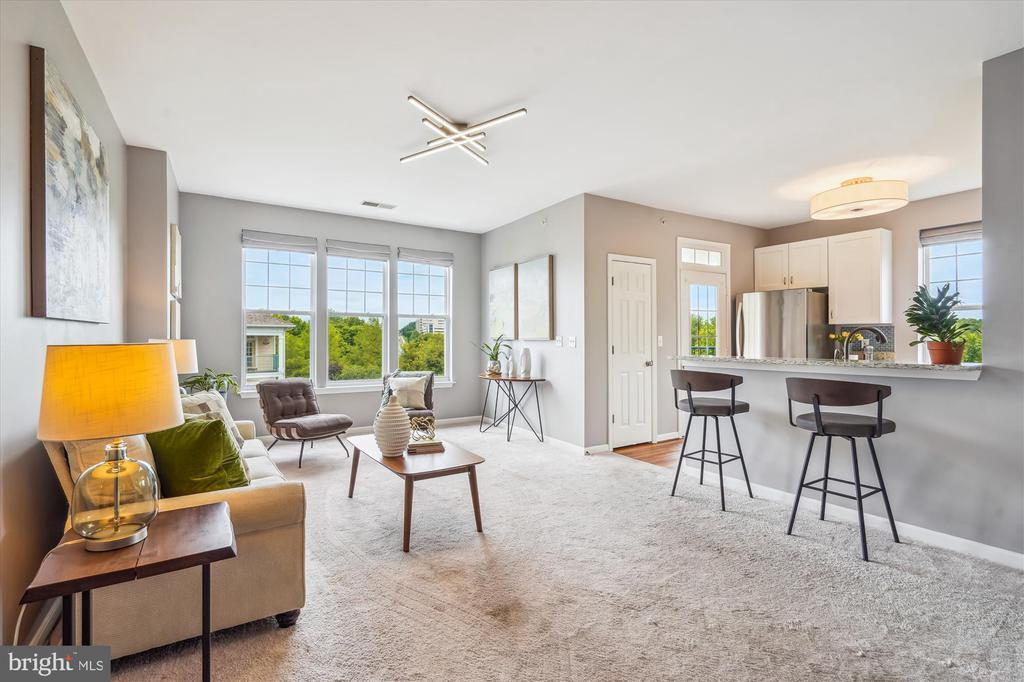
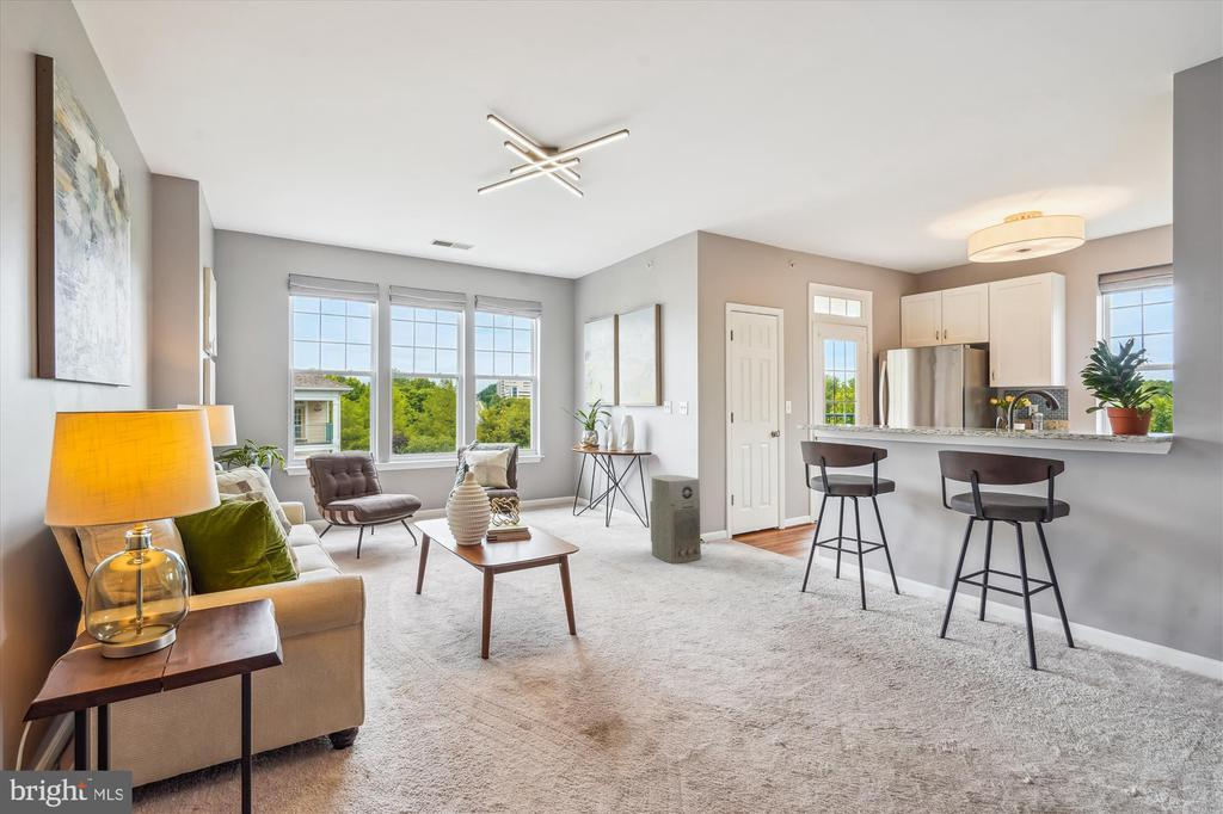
+ air purifier [649,474,702,565]
